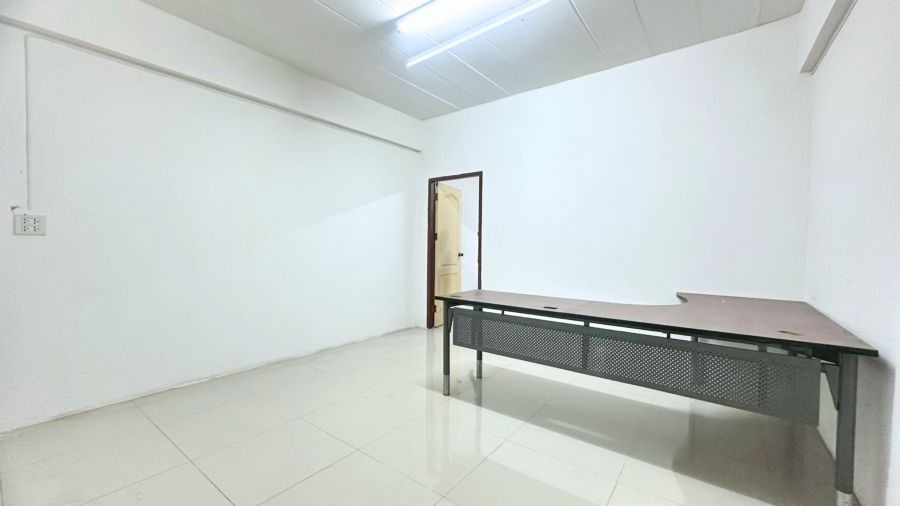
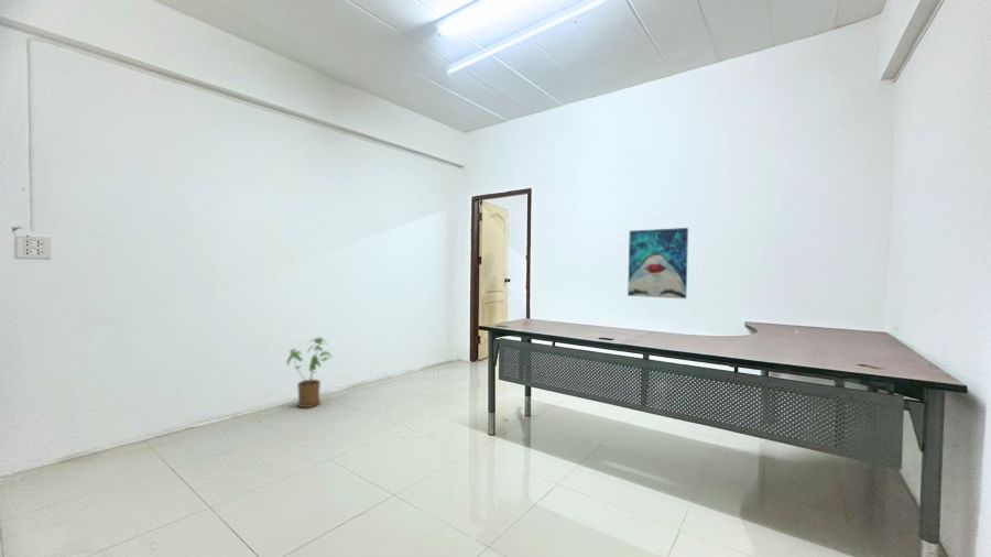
+ house plant [286,337,334,409]
+ wall art [627,227,689,301]
